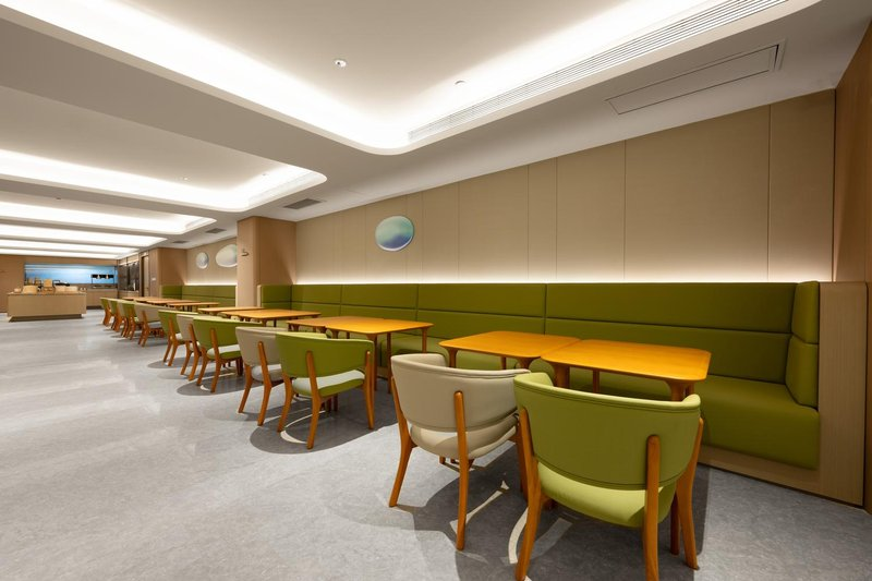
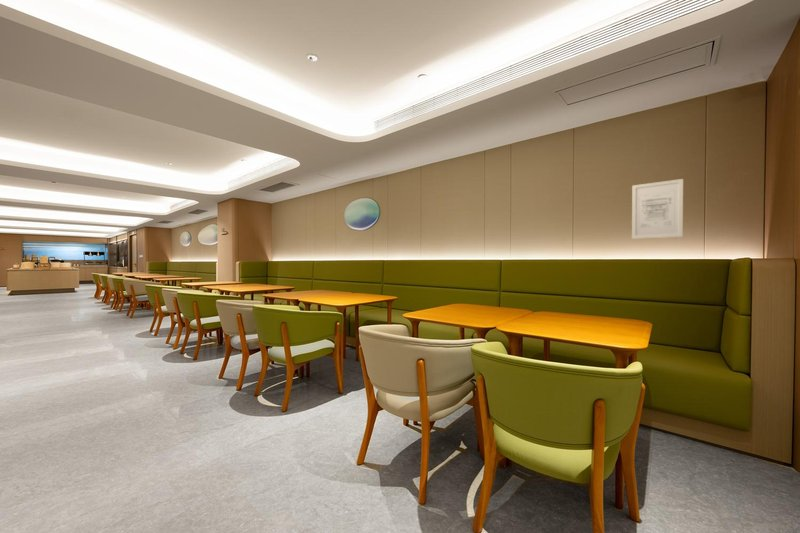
+ wall art [631,178,684,240]
